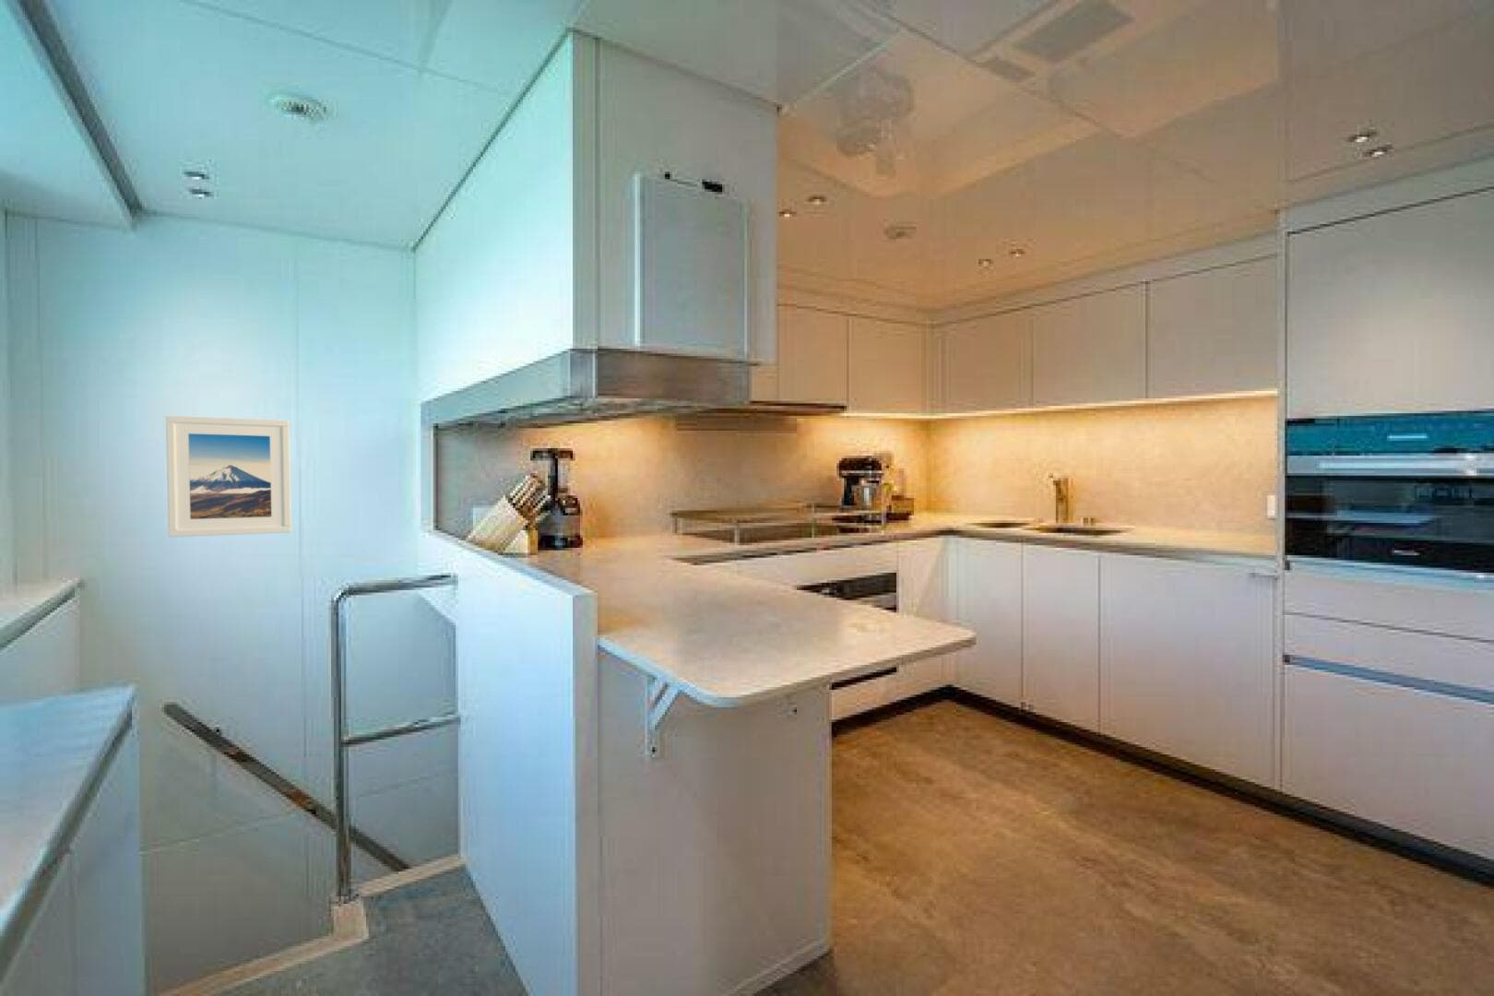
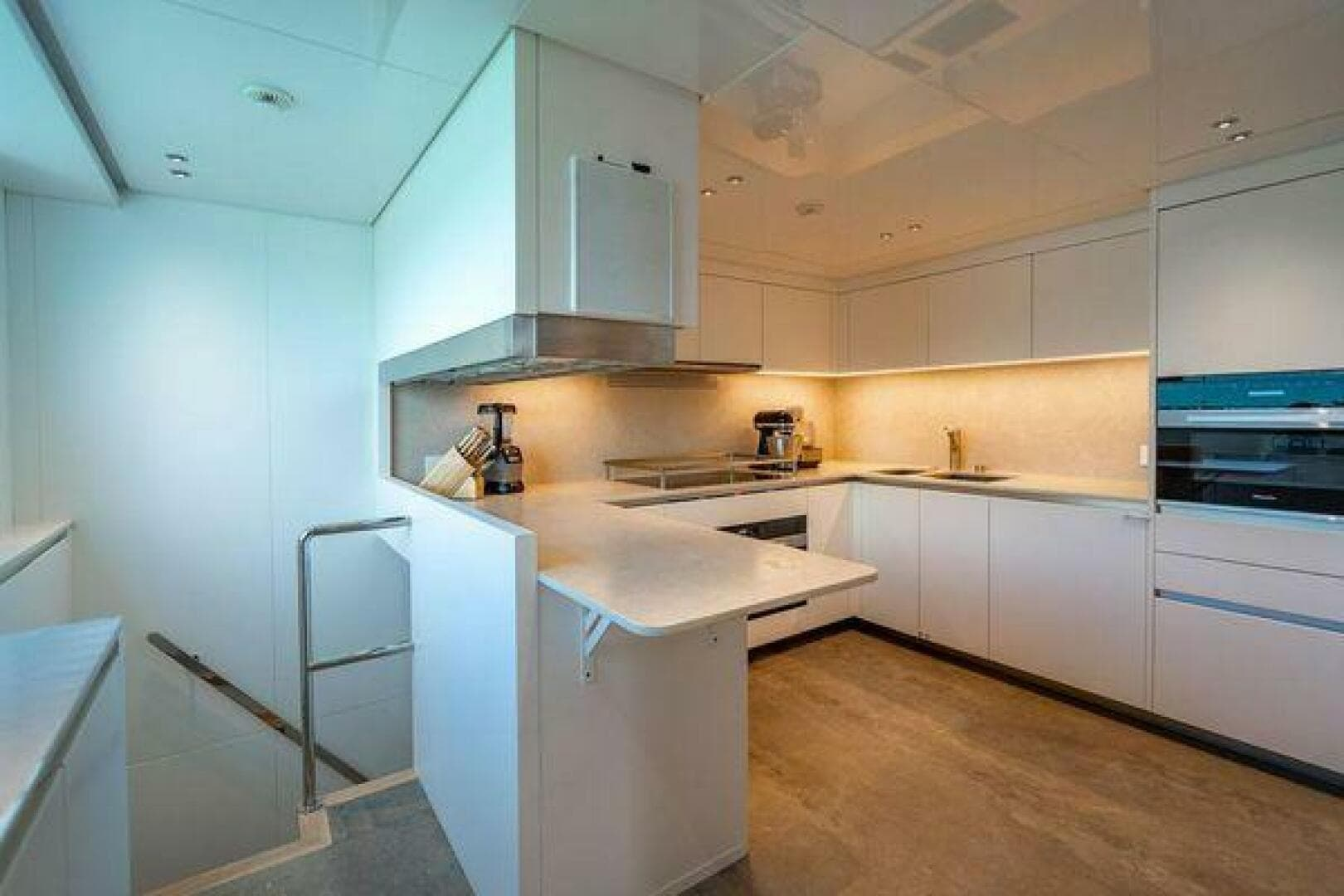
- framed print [166,415,292,538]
